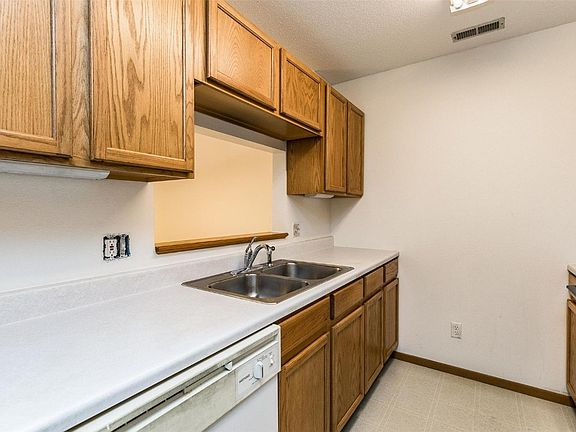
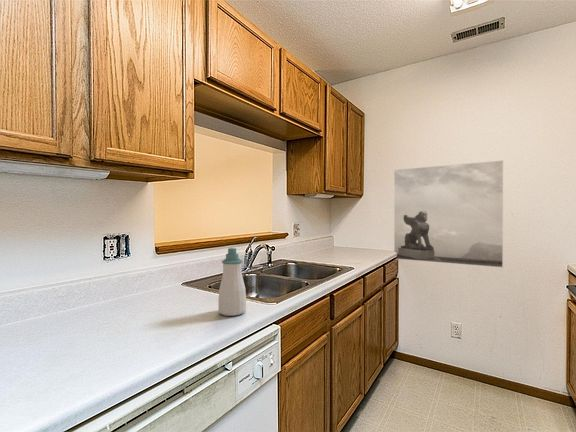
+ soap bottle [218,246,247,317]
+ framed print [393,160,504,269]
